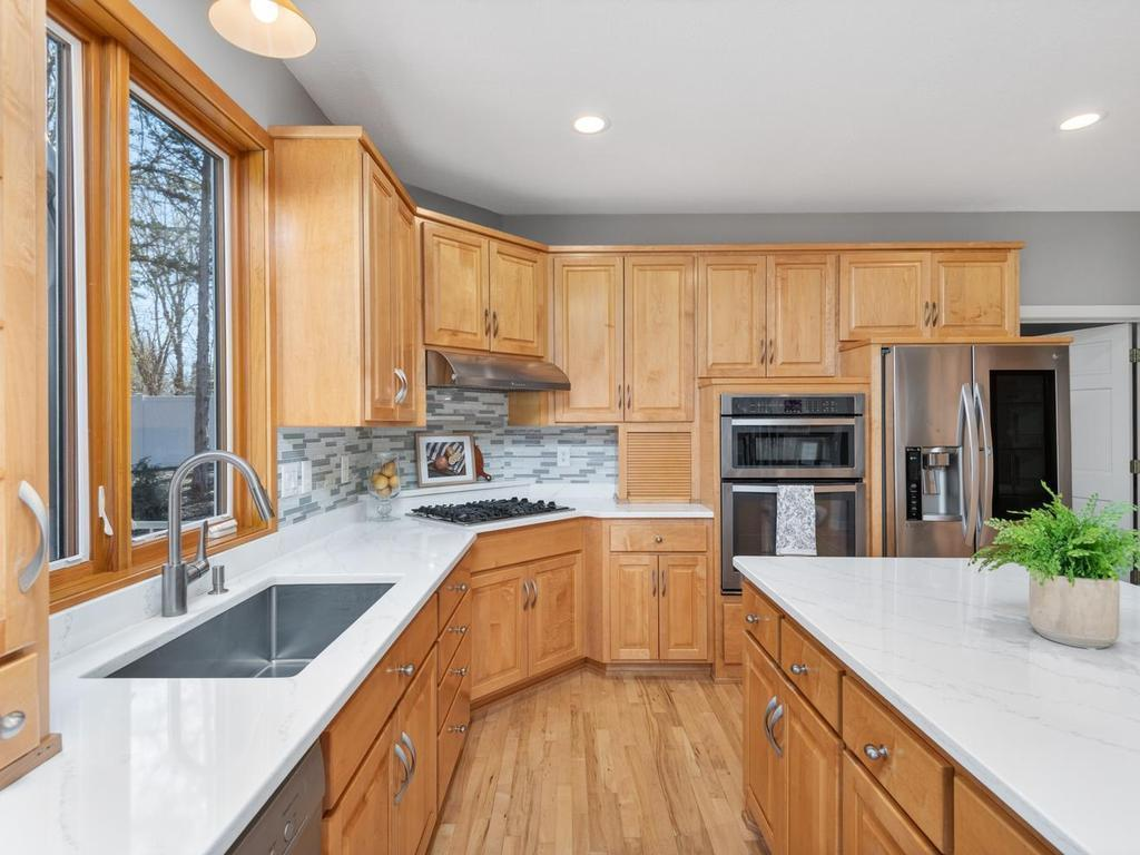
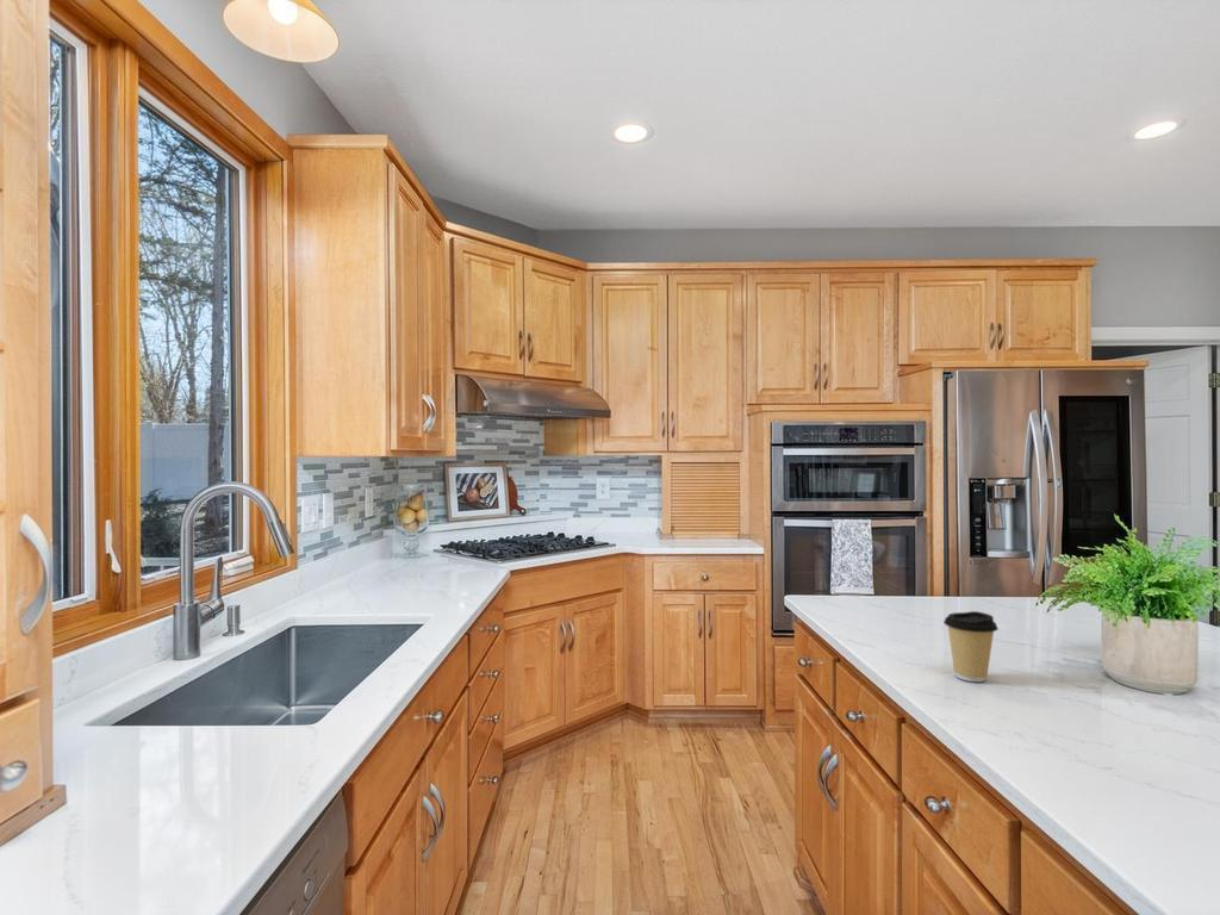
+ coffee cup [942,610,1000,683]
